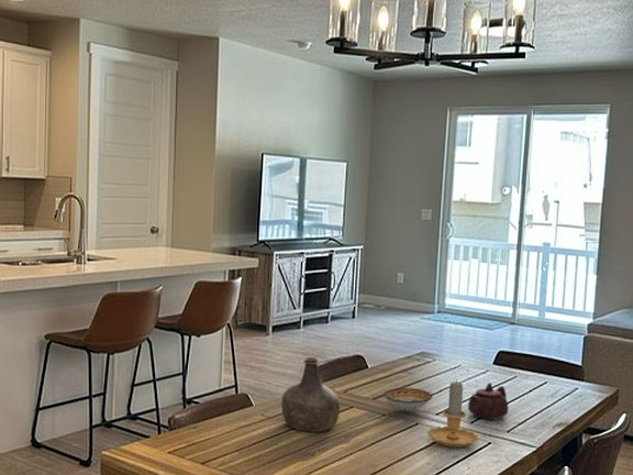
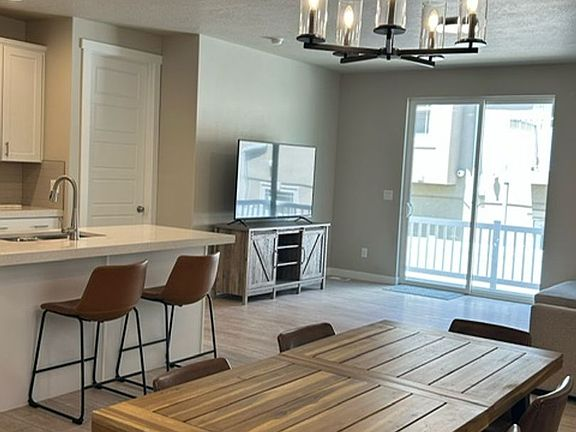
- teapot [467,382,509,421]
- bottle [280,356,341,433]
- bowl [382,387,434,411]
- candle [426,378,479,449]
